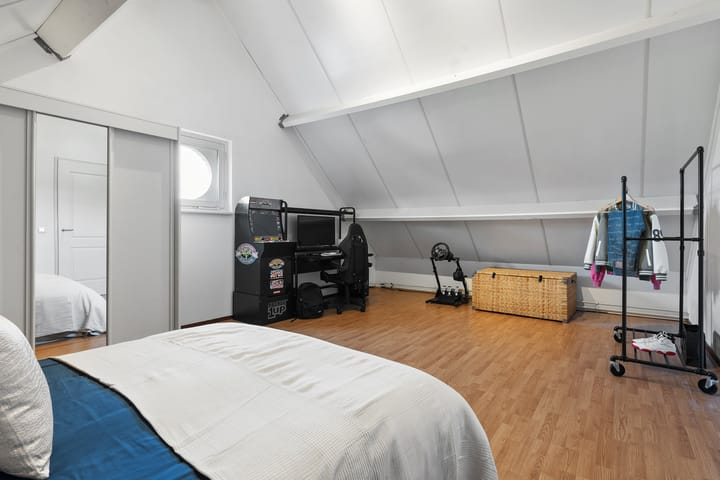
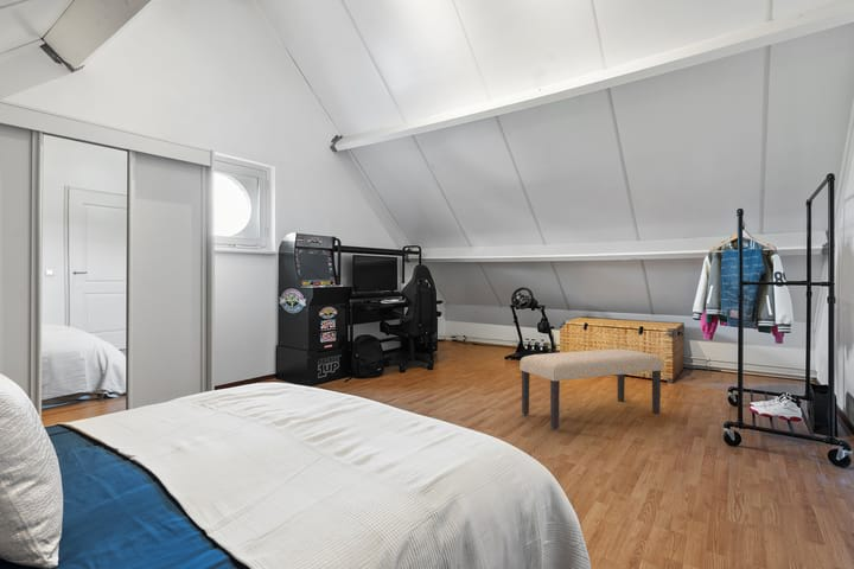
+ bench [518,347,664,430]
